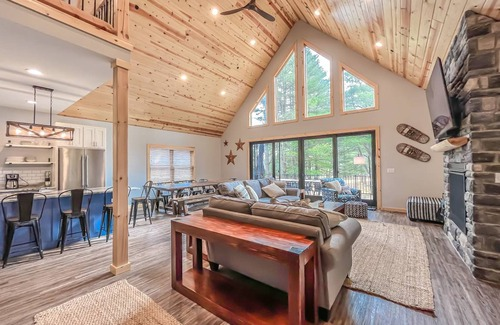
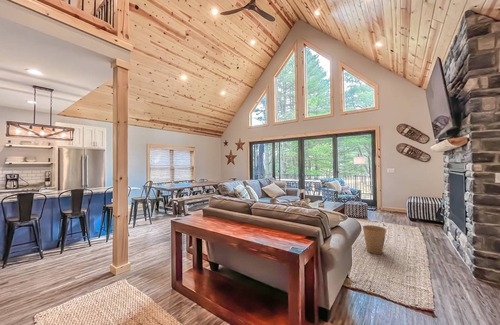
+ trash can [362,224,387,255]
